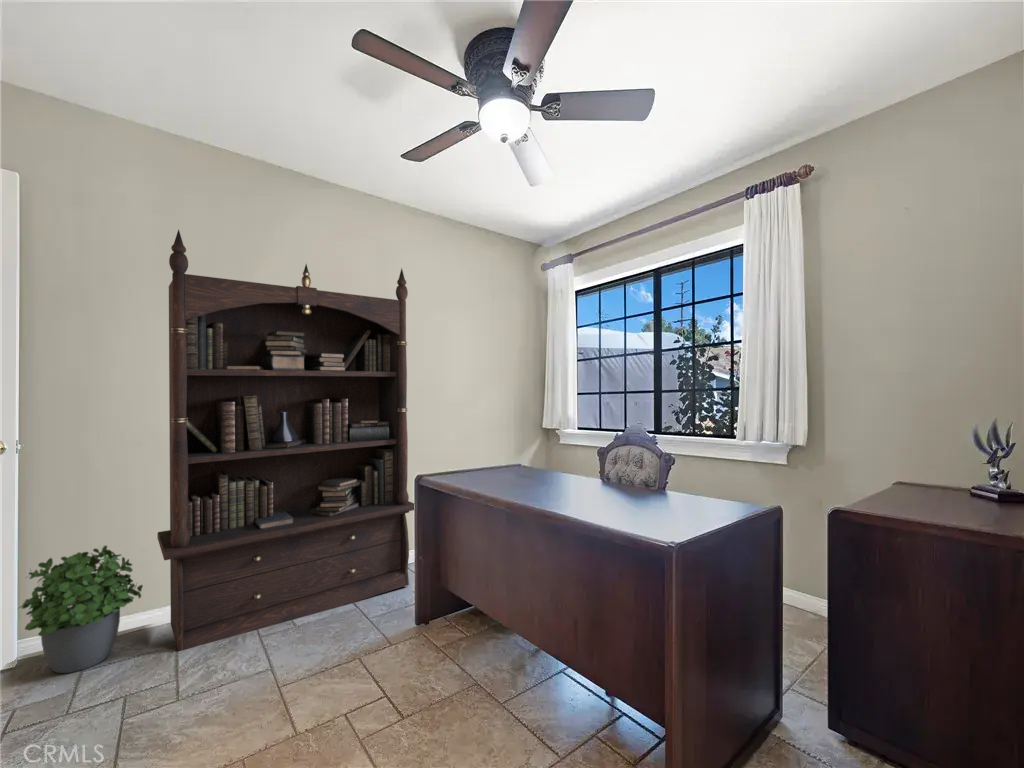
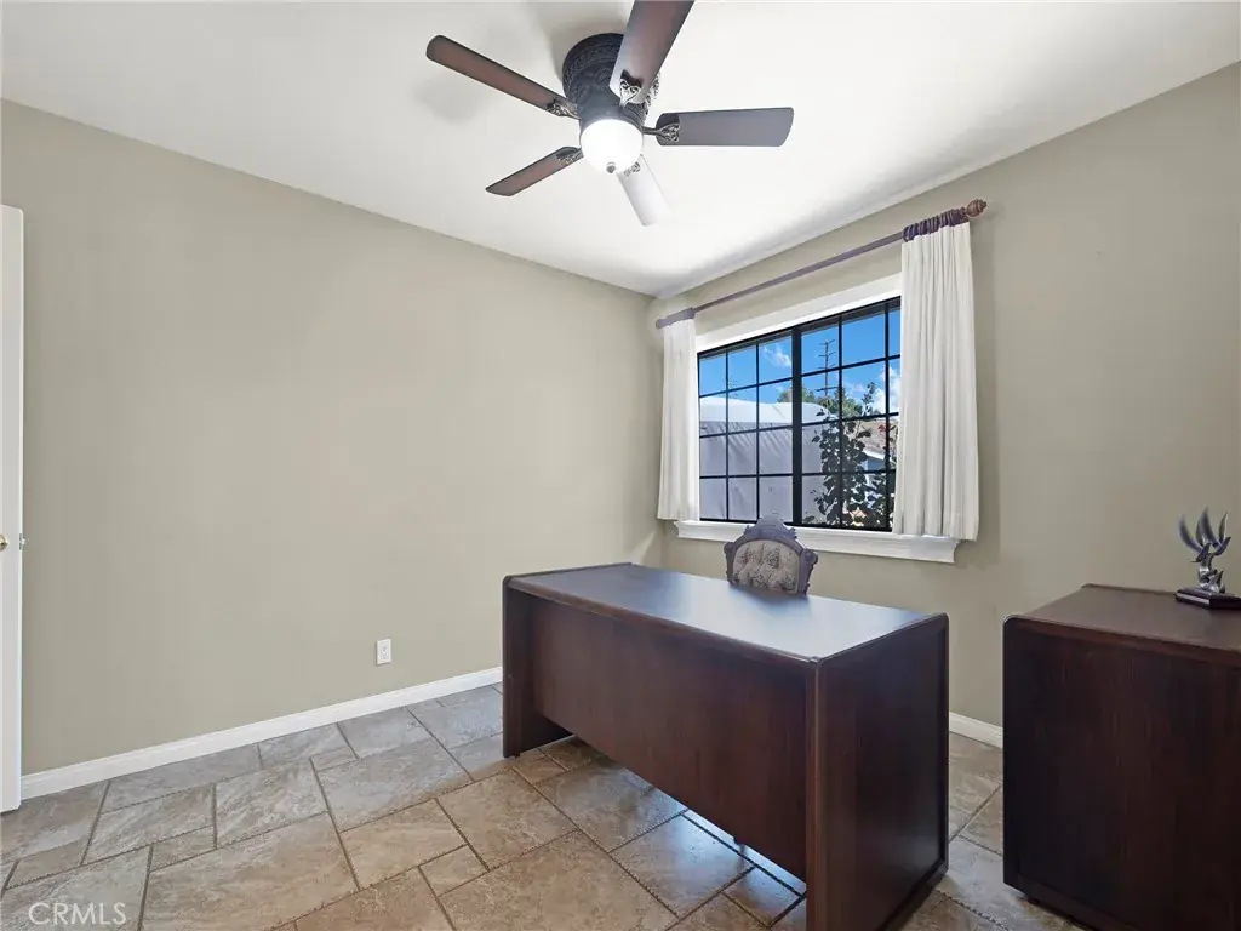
- potted plant [17,544,144,674]
- bookcase [156,228,415,652]
